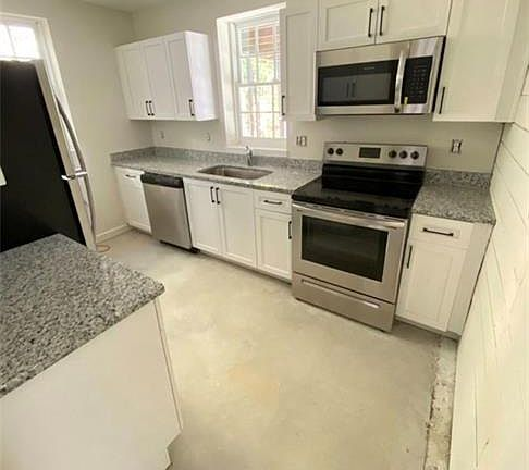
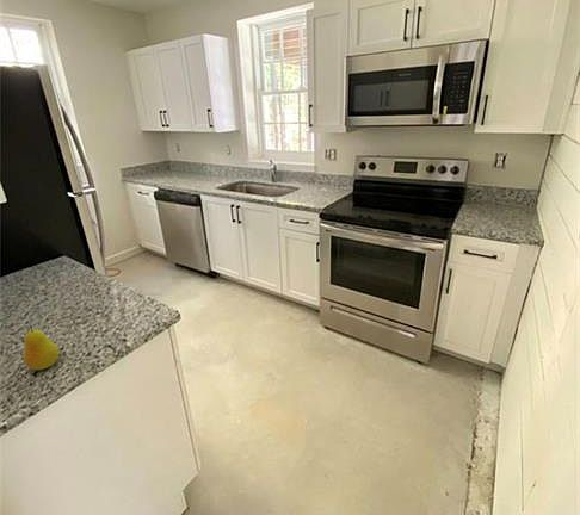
+ fruit [23,324,61,371]
